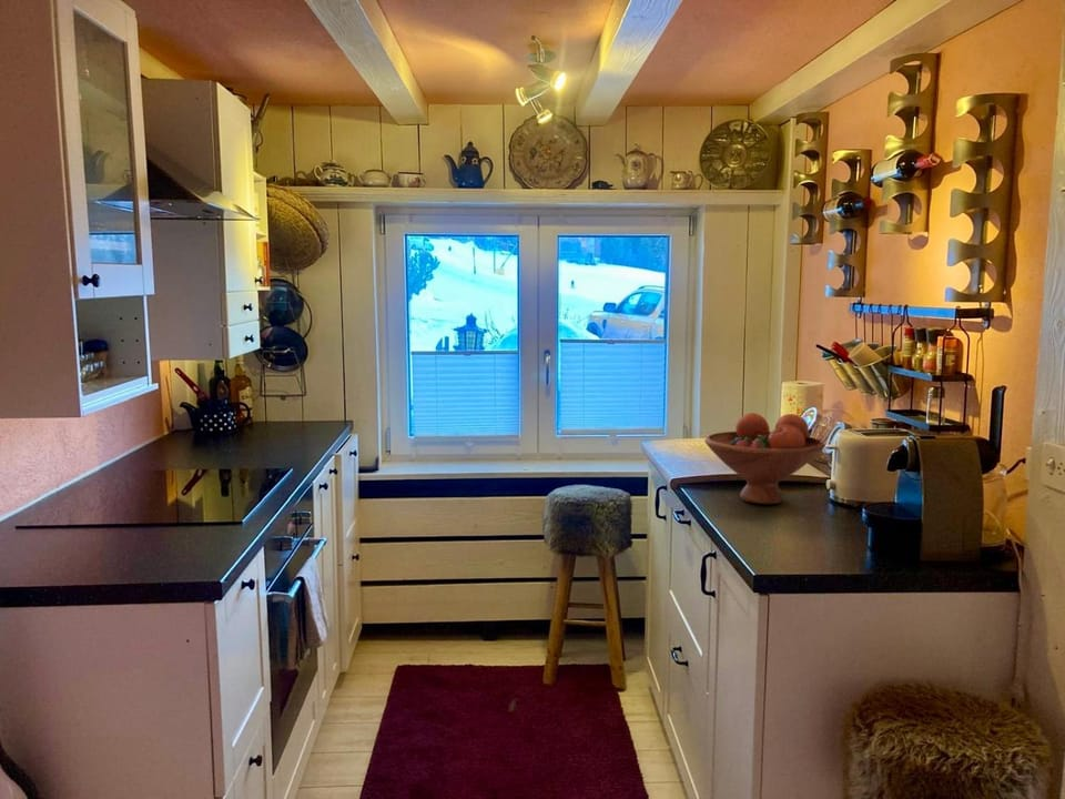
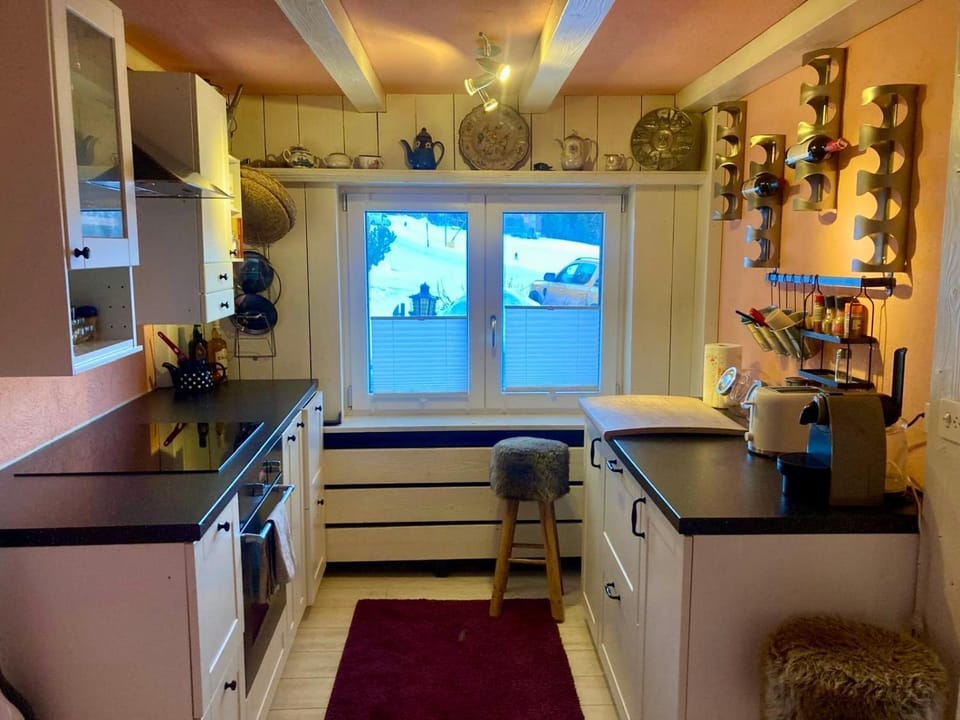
- fruit bowl [703,412,826,505]
